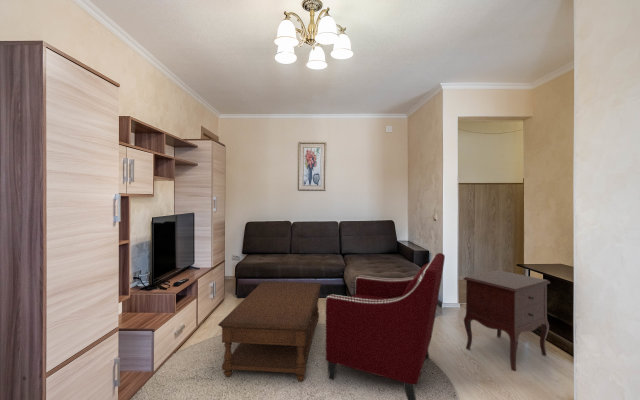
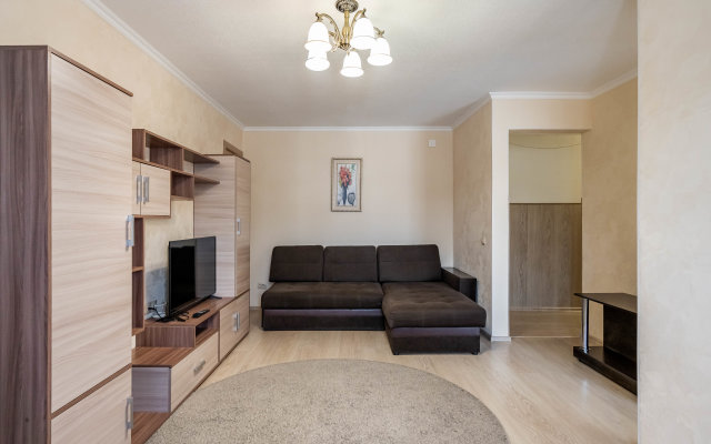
- nightstand [462,269,551,372]
- armchair [324,252,446,400]
- coffee table [217,280,322,383]
